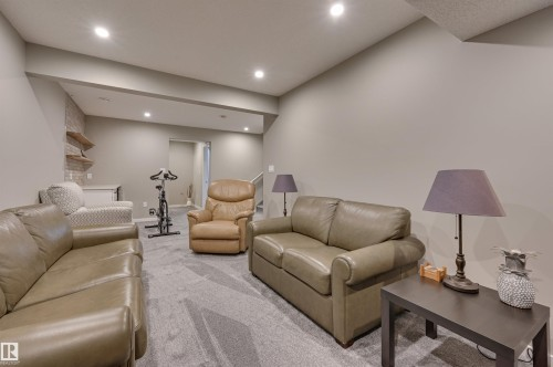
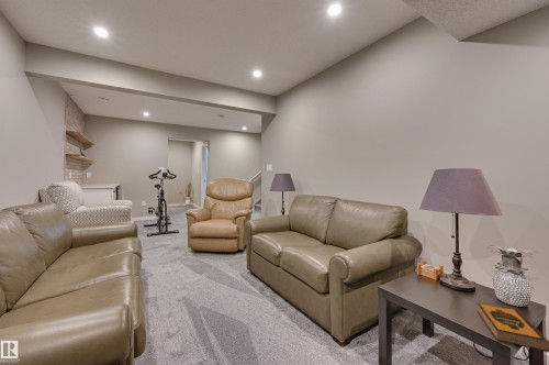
+ hardback book [477,302,549,353]
